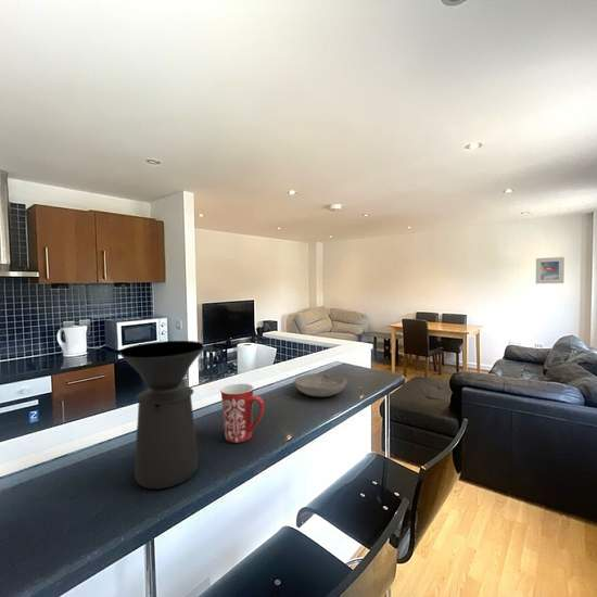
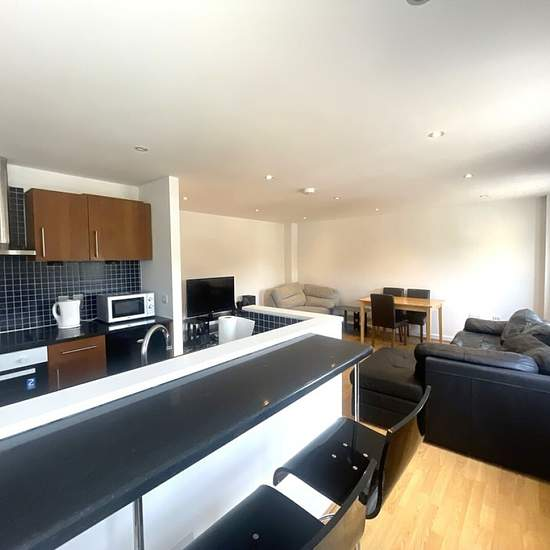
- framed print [535,256,566,284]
- coffee maker [119,340,205,490]
- bowl [293,372,347,397]
- mug [219,382,266,444]
